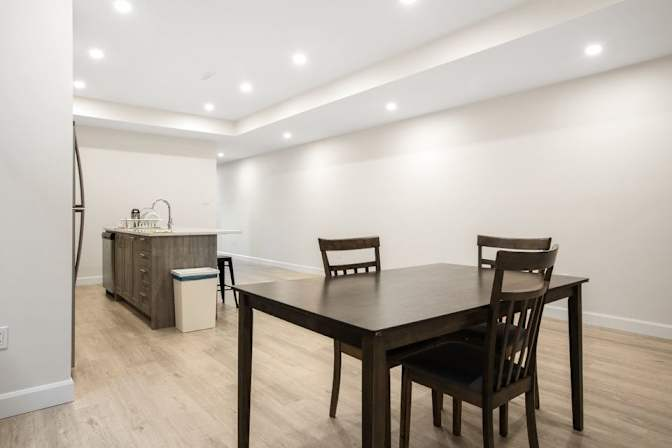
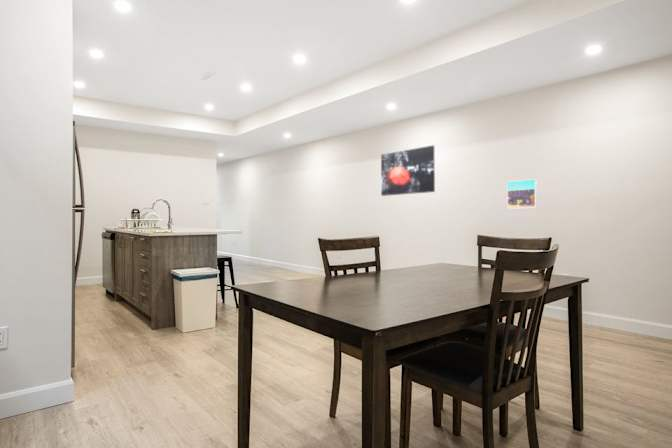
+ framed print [506,178,538,210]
+ wall art [380,144,436,197]
